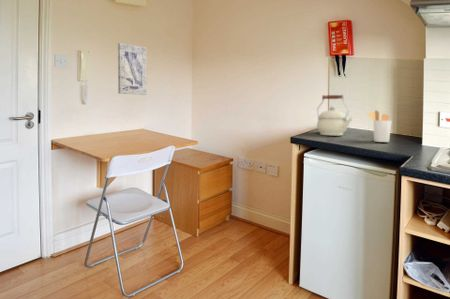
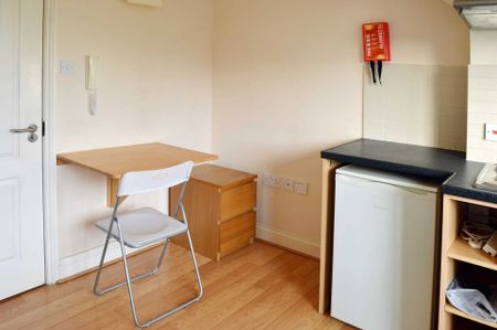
- wall art [117,42,147,96]
- utensil holder [365,109,392,143]
- kettle [316,94,354,136]
